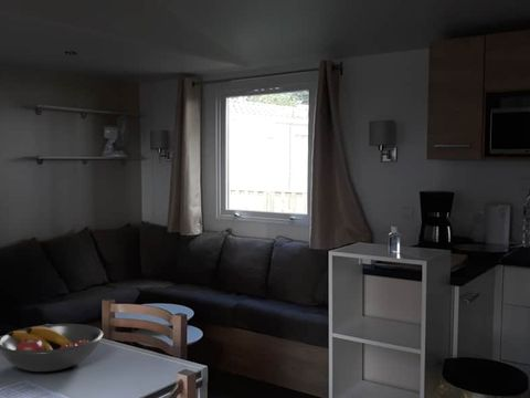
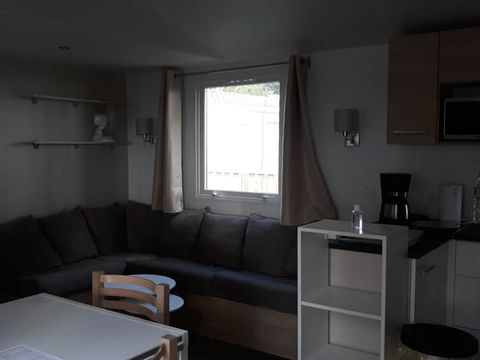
- fruit bowl [0,323,104,373]
